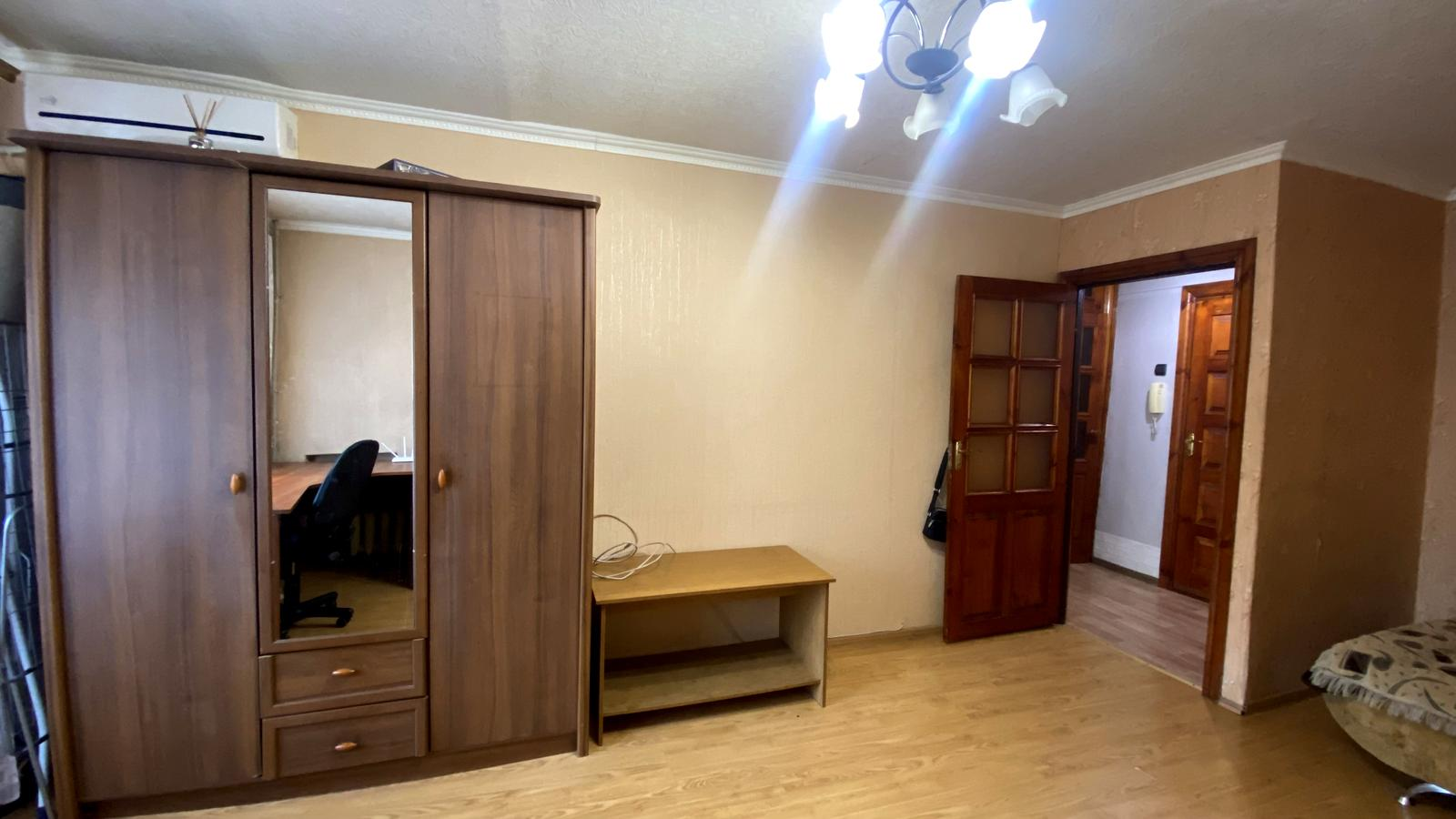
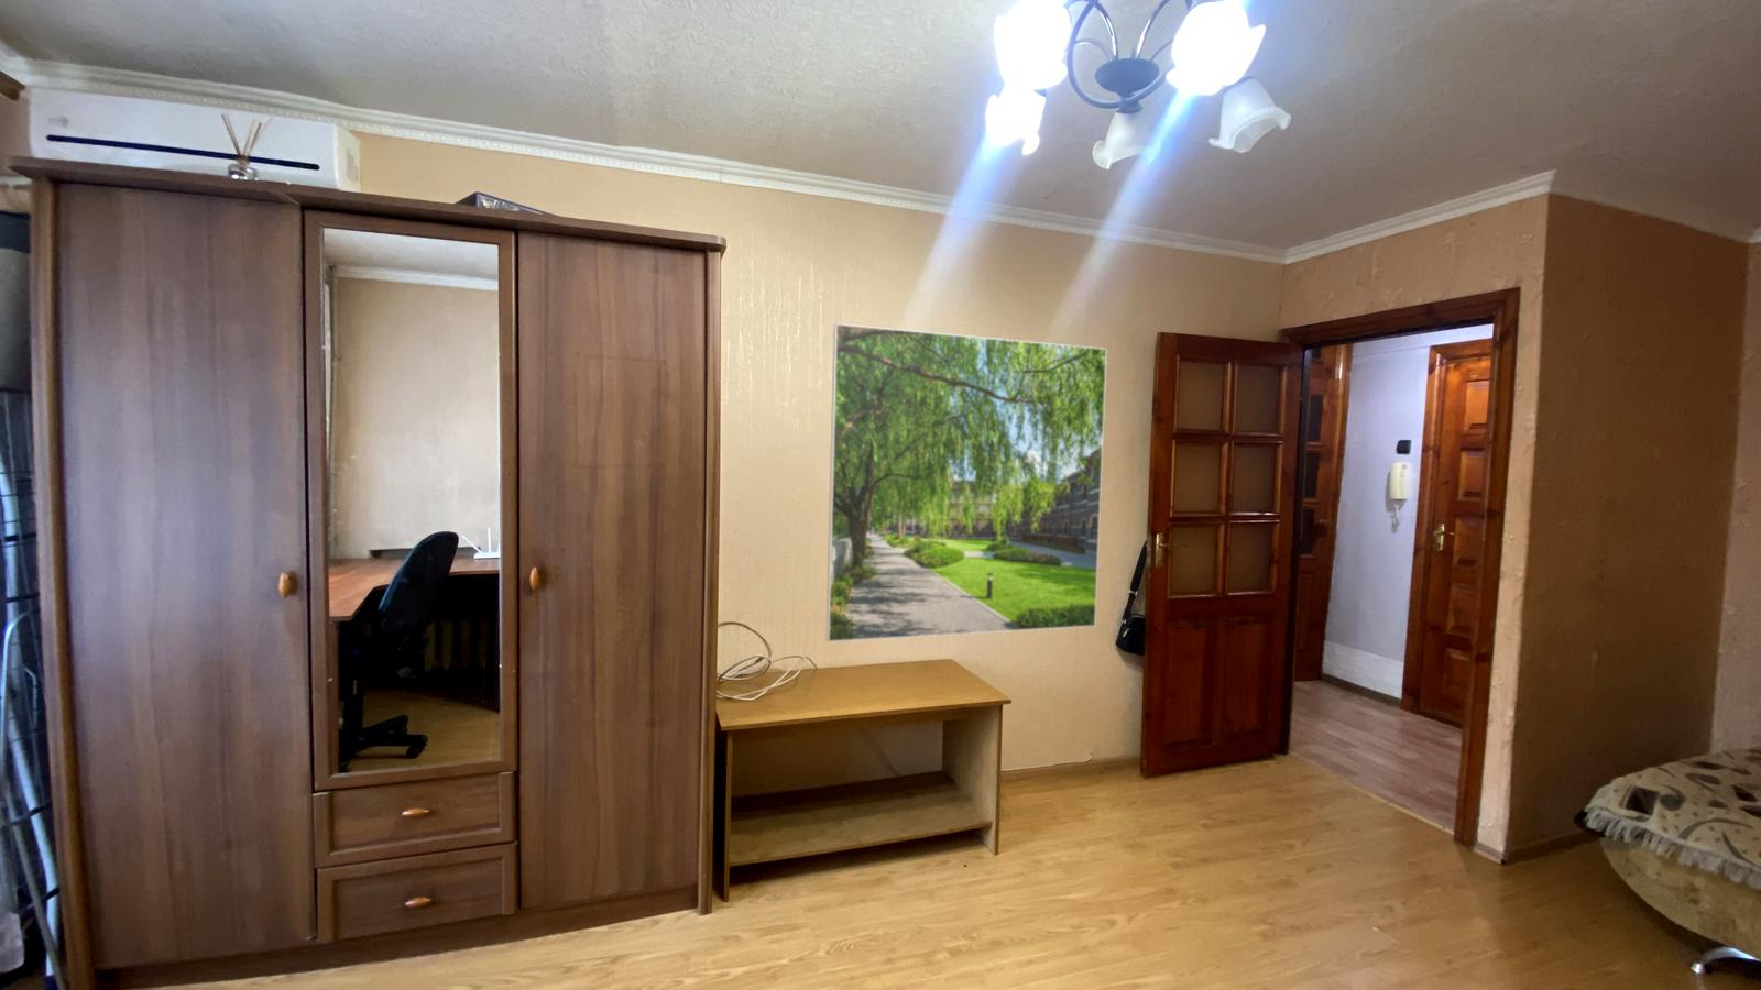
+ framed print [825,323,1108,643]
